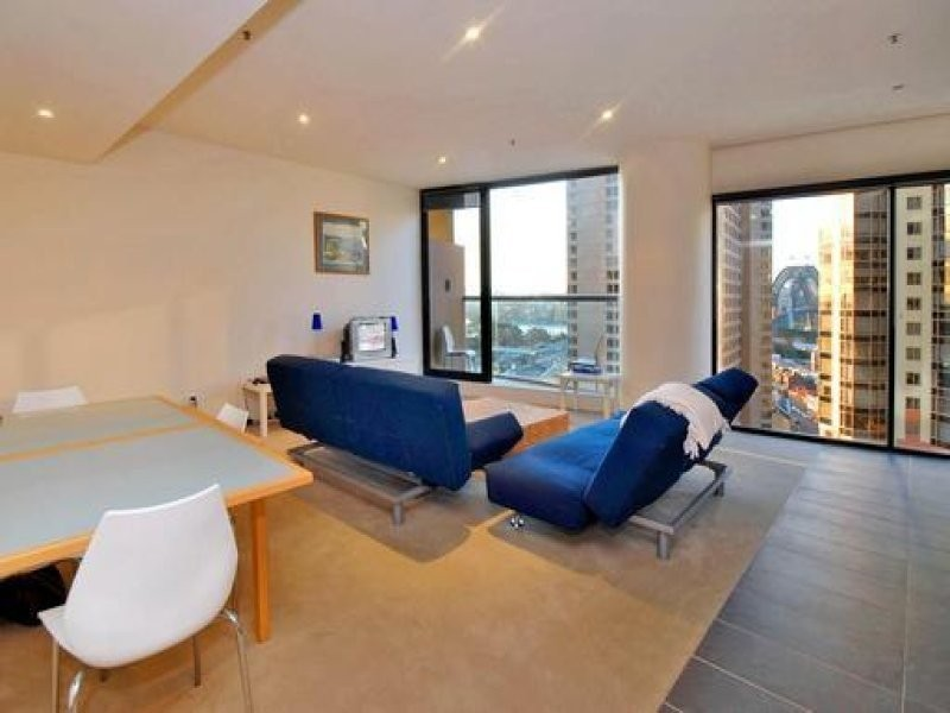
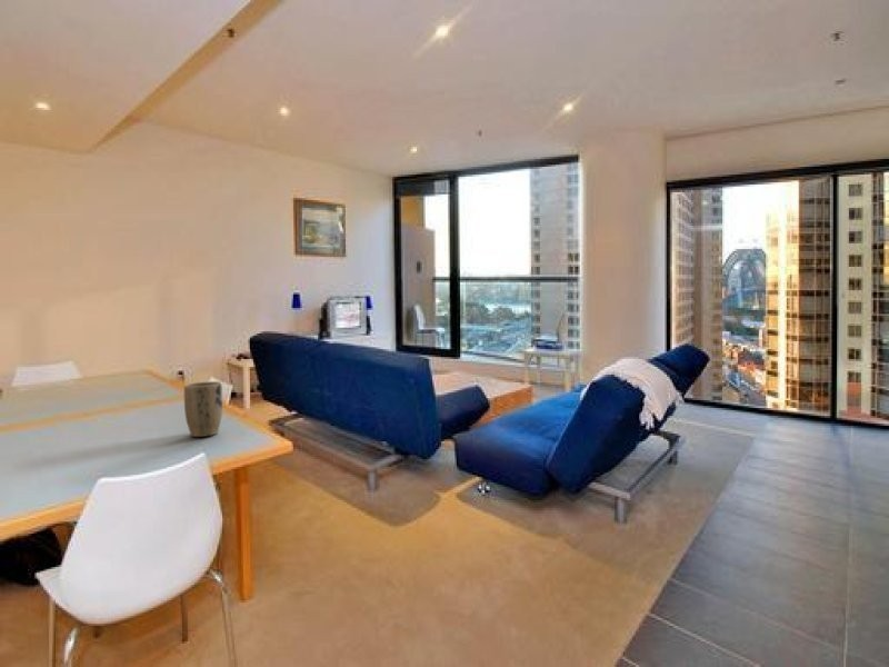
+ plant pot [183,380,223,438]
